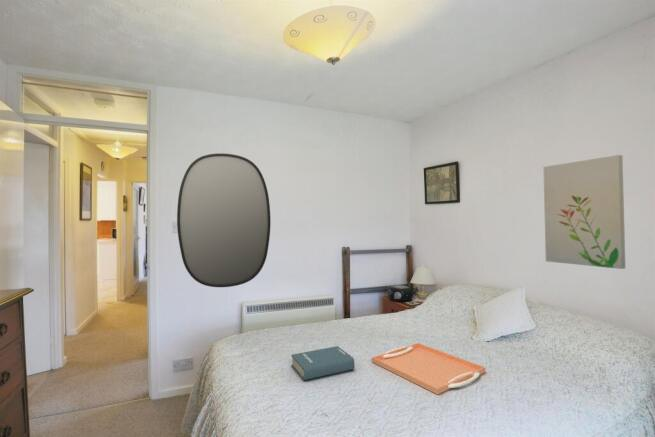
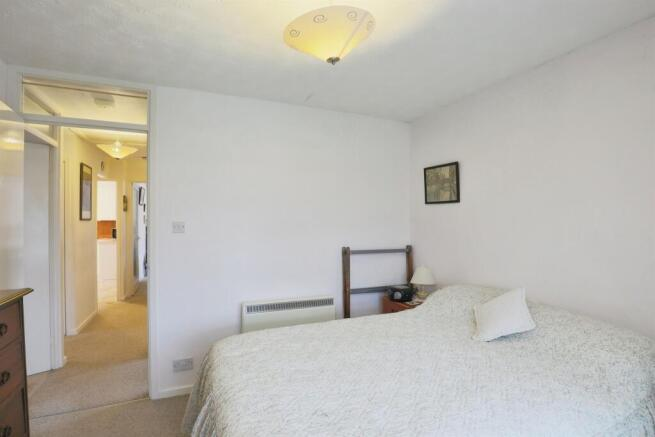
- wall art [543,154,626,270]
- hardback book [290,345,356,381]
- home mirror [176,152,272,288]
- serving tray [371,342,486,396]
